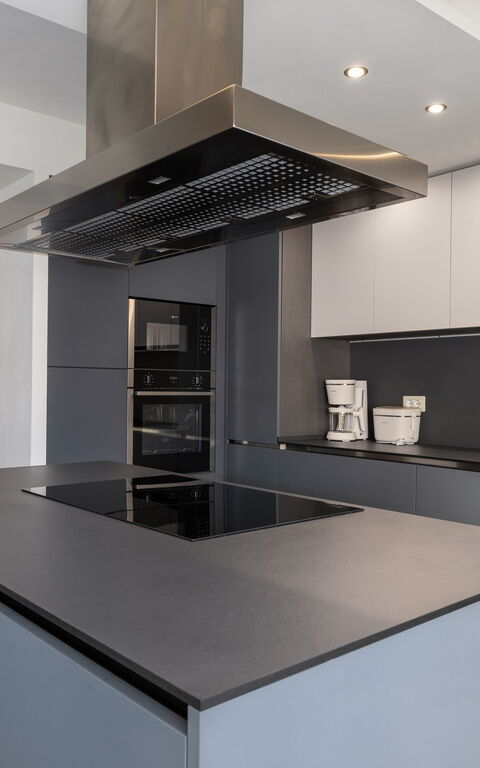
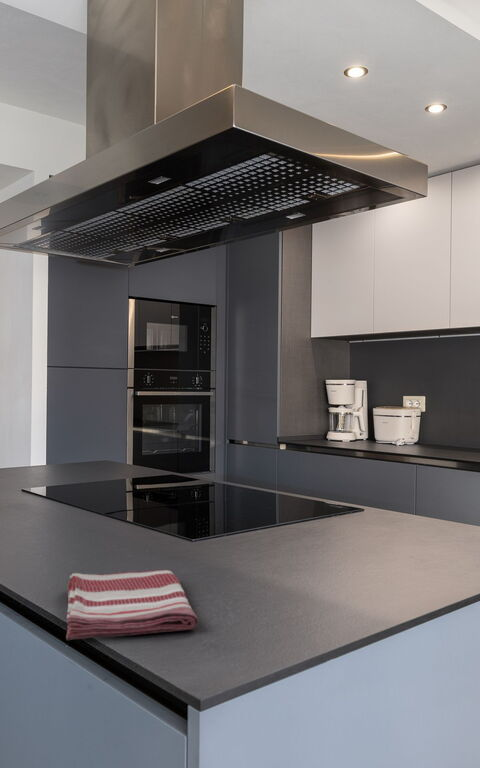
+ dish towel [65,569,200,641]
